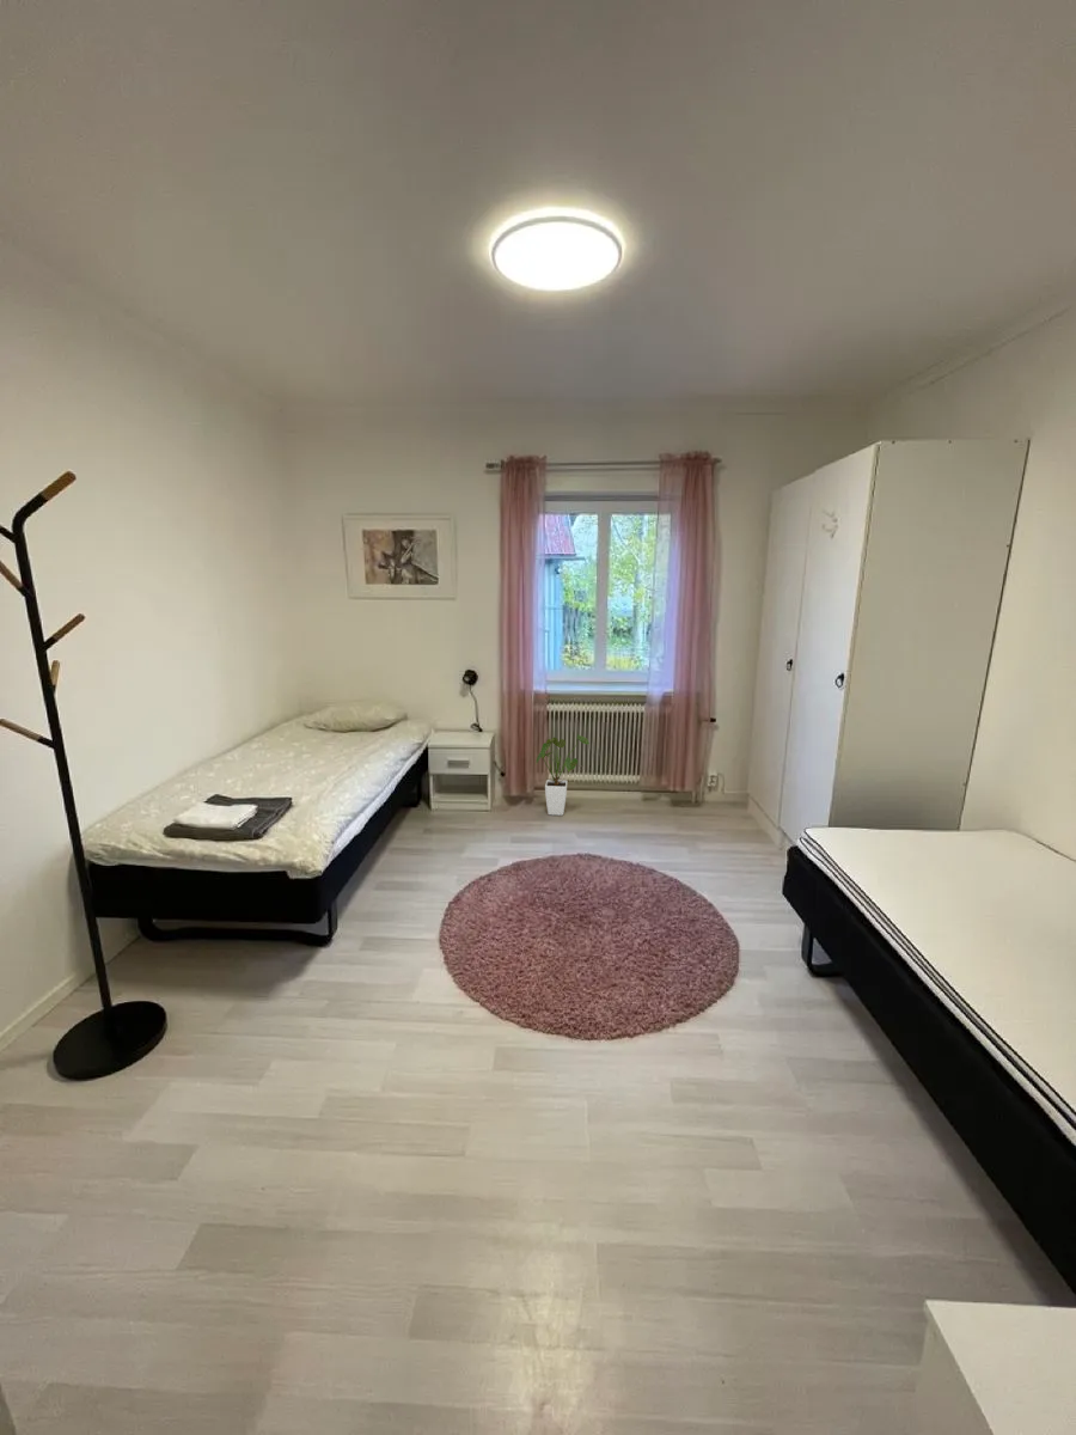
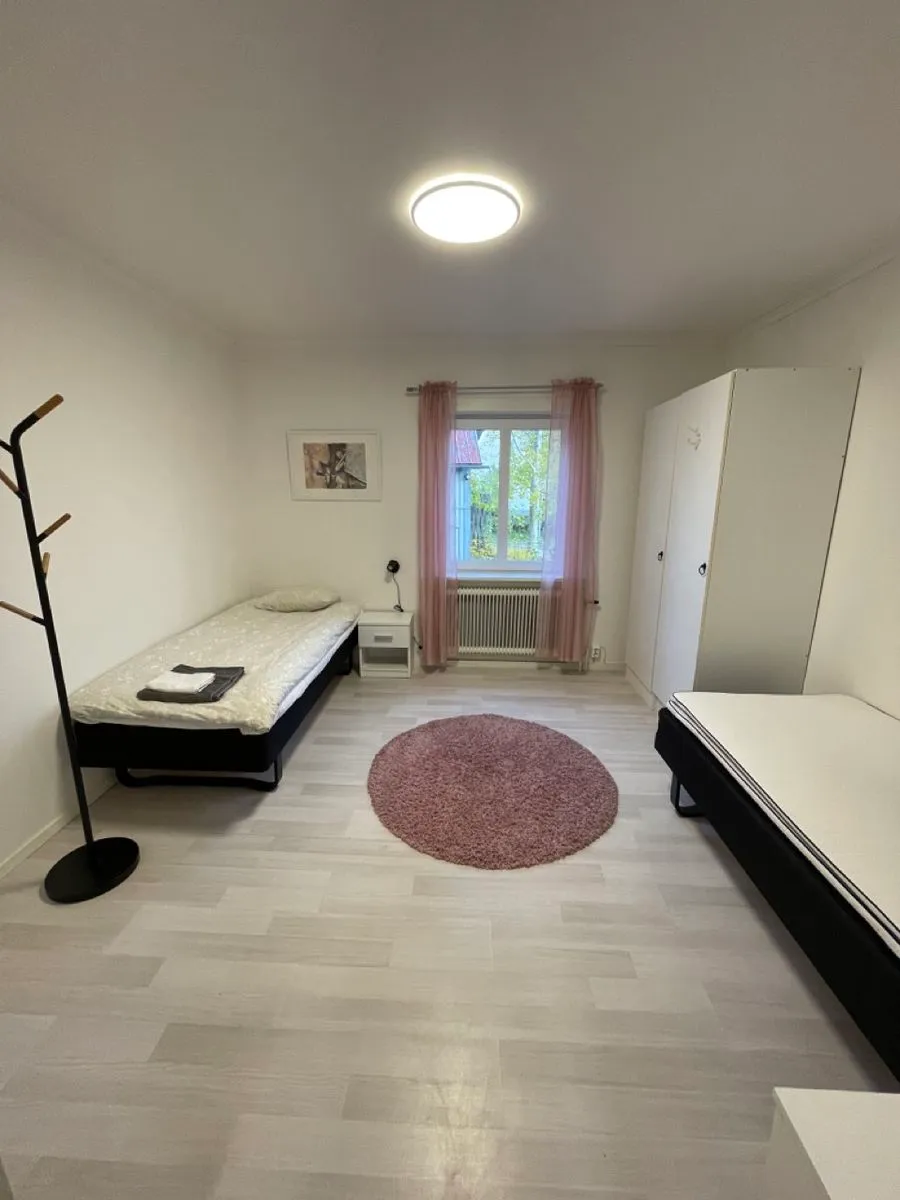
- house plant [536,733,591,817]
